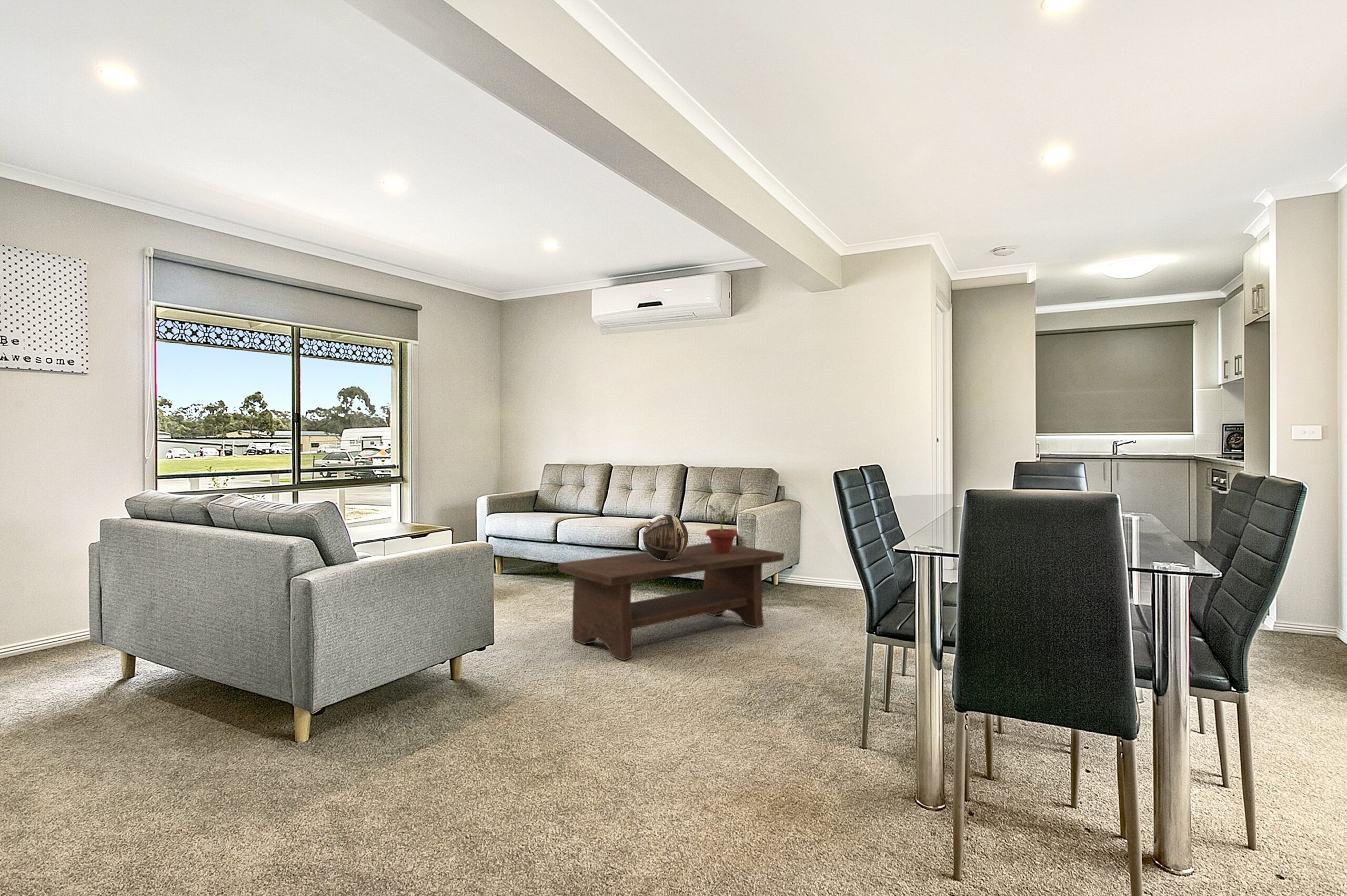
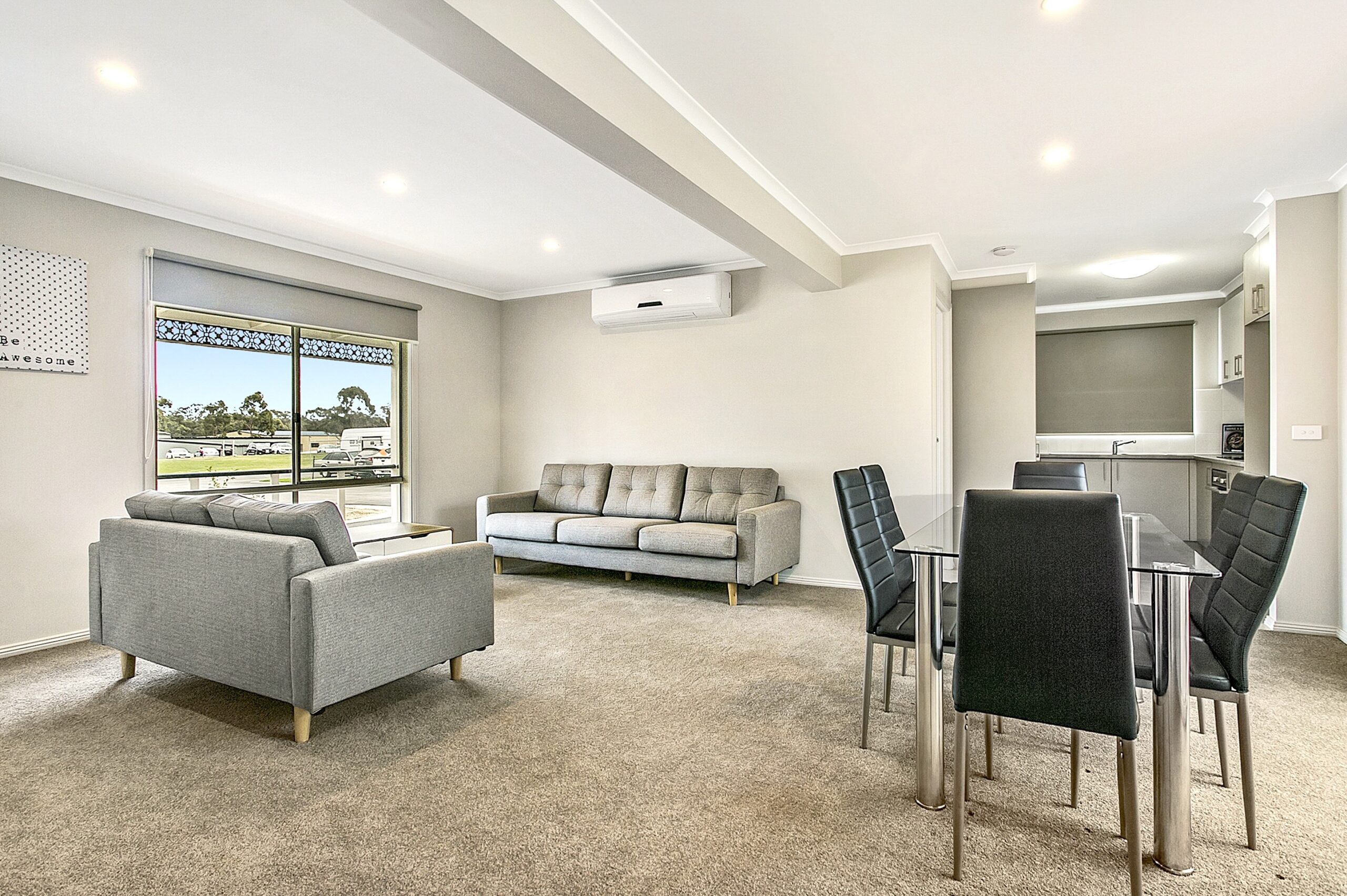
- decorative bowl [642,514,689,560]
- coffee table [557,542,785,661]
- potted plant [706,501,738,553]
